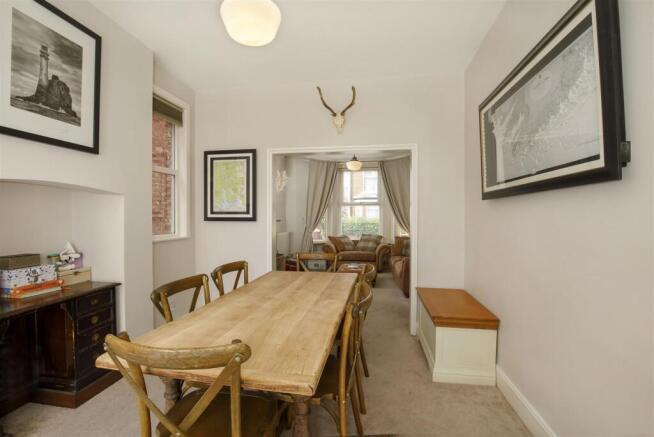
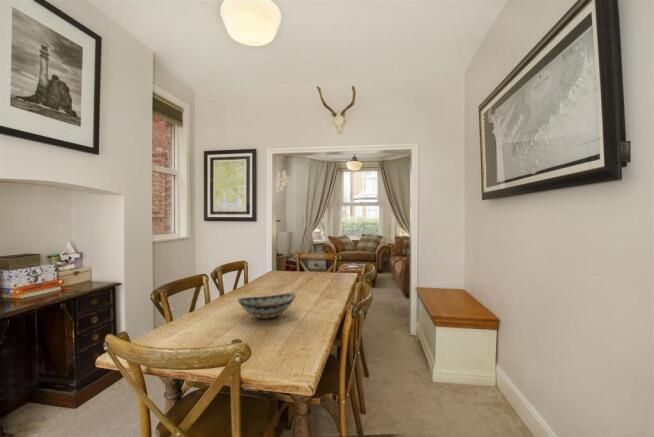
+ decorative bowl [237,292,297,320]
